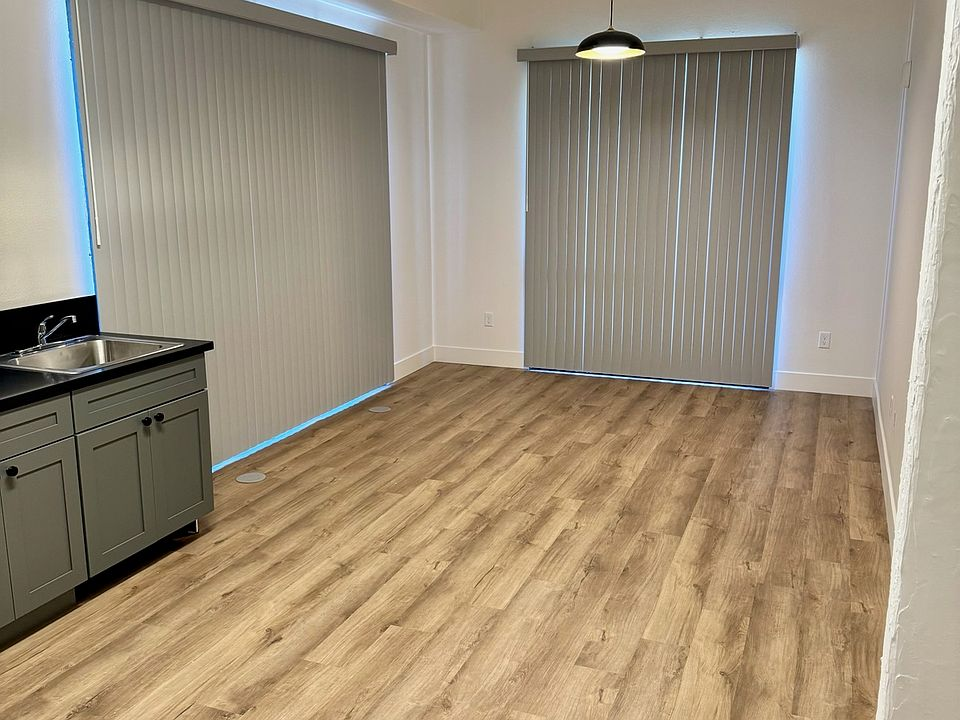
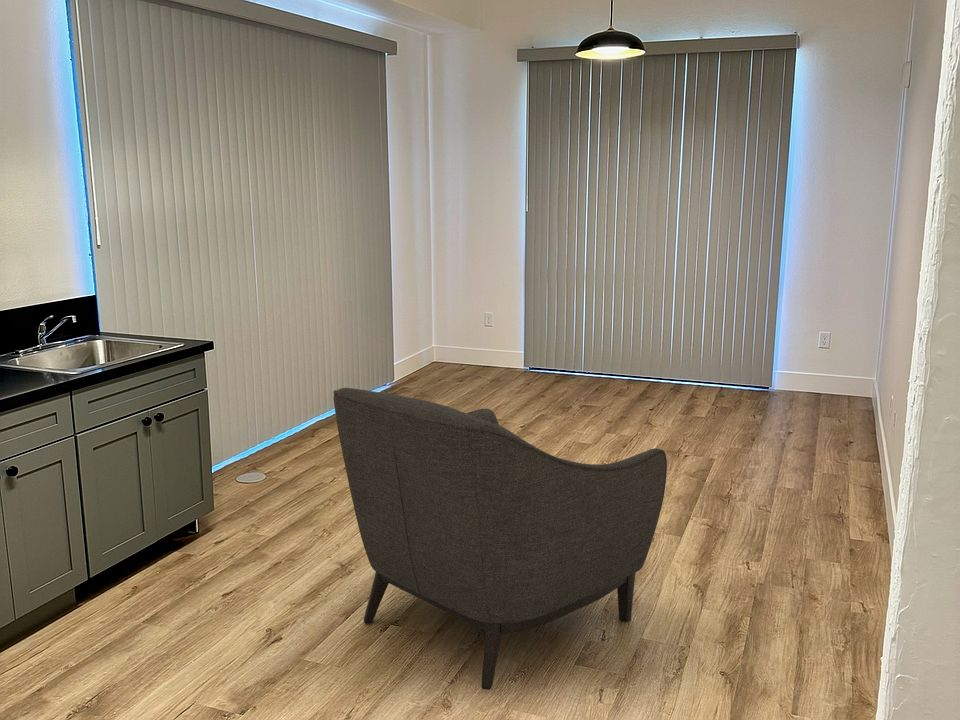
+ chair [332,387,668,691]
